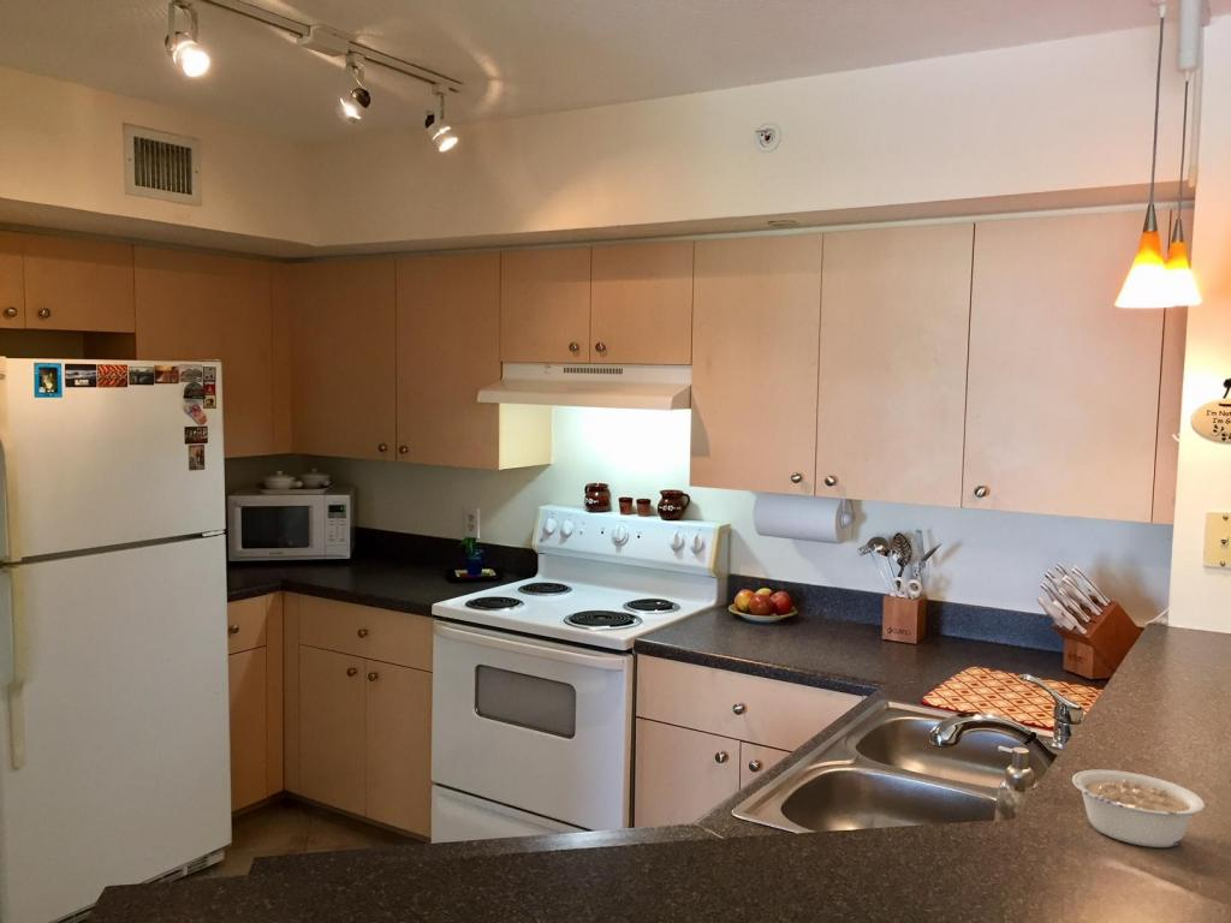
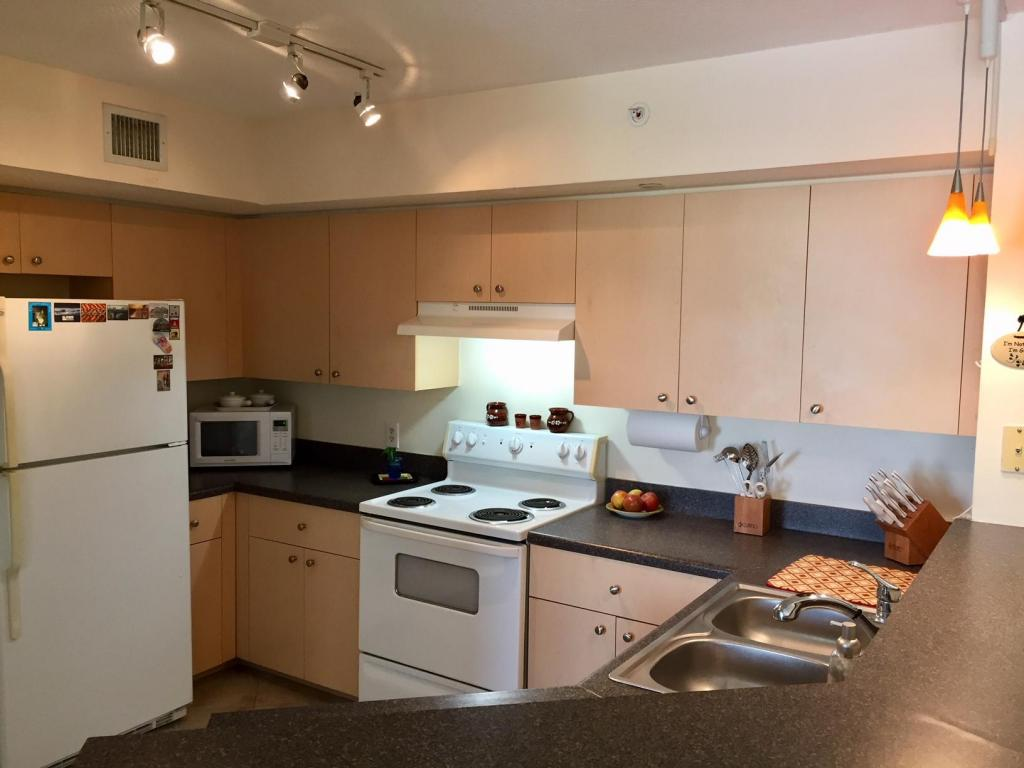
- legume [1071,769,1206,848]
